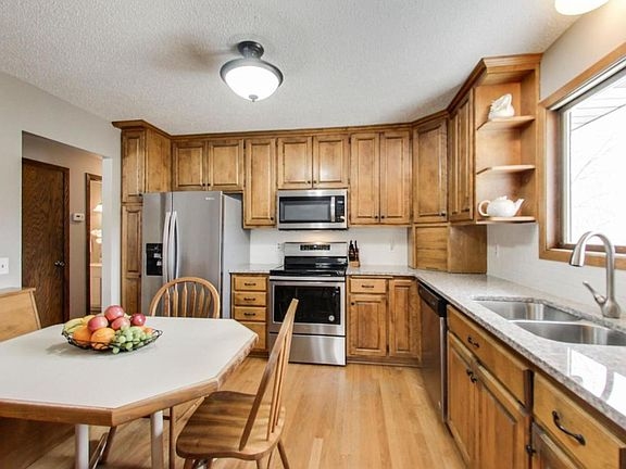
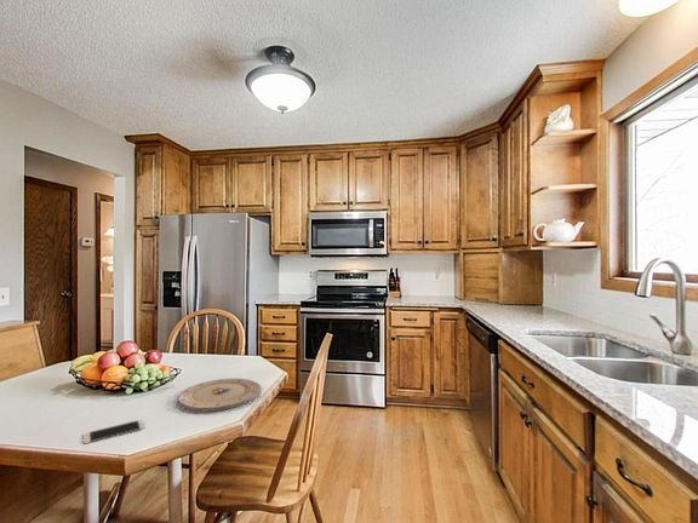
+ smartphone [82,419,145,444]
+ plate [176,378,263,412]
